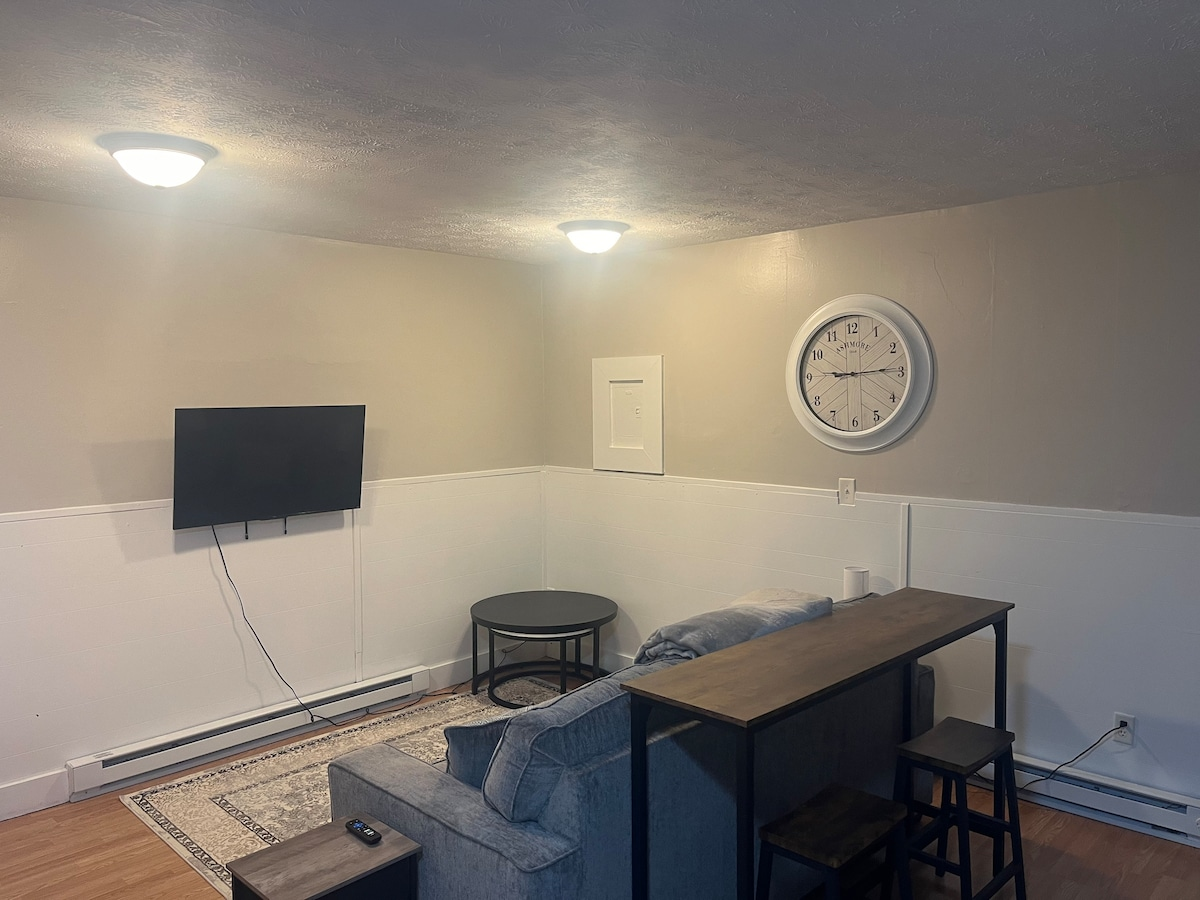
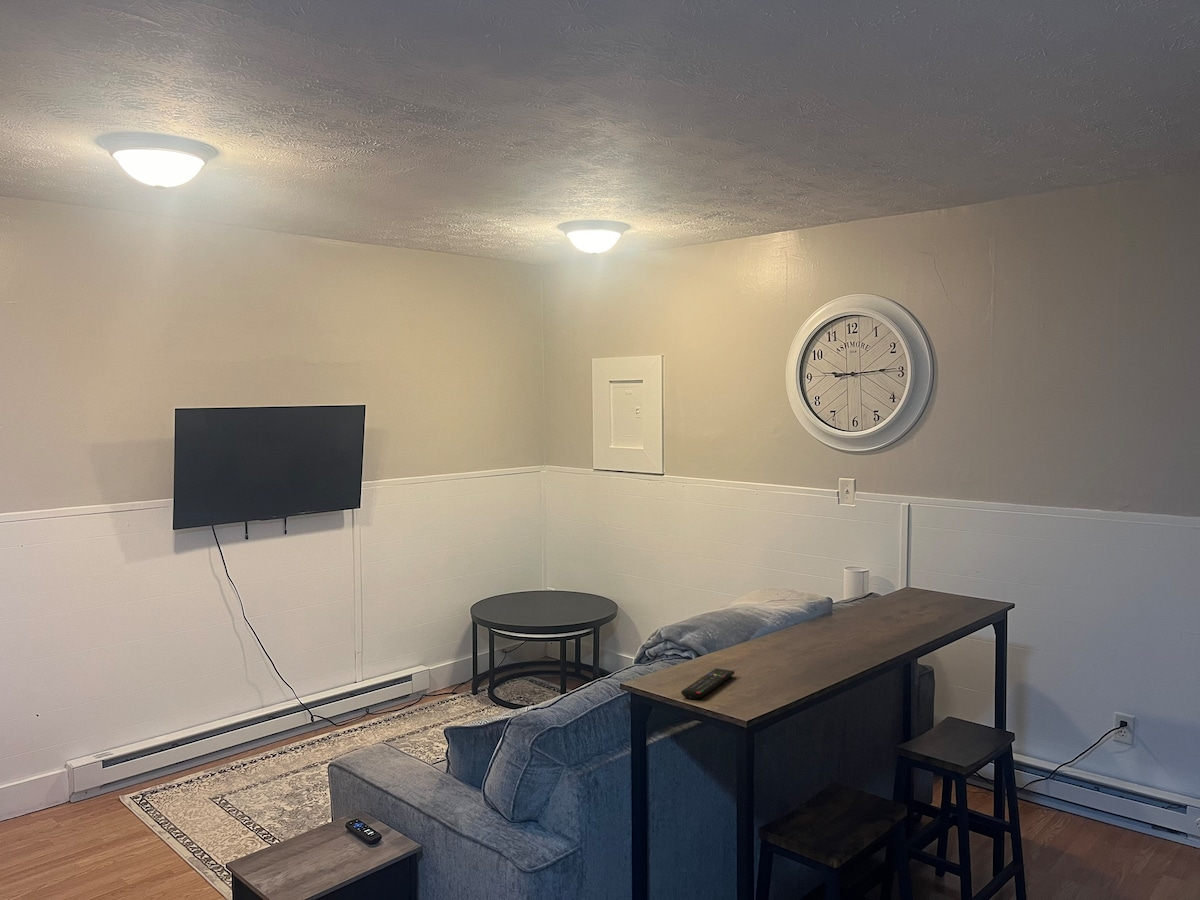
+ remote control [680,667,735,700]
